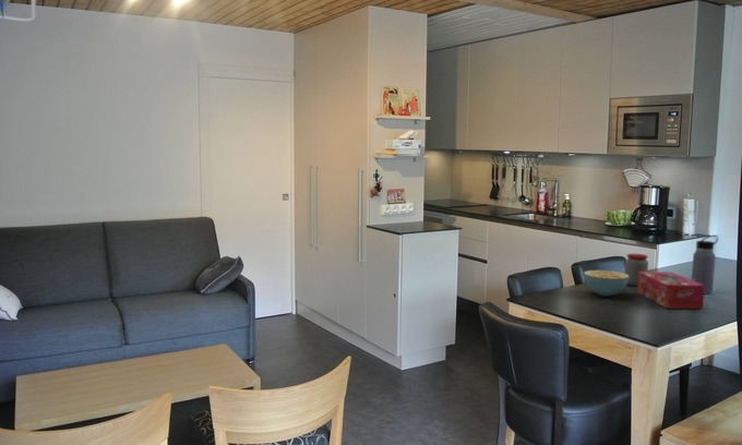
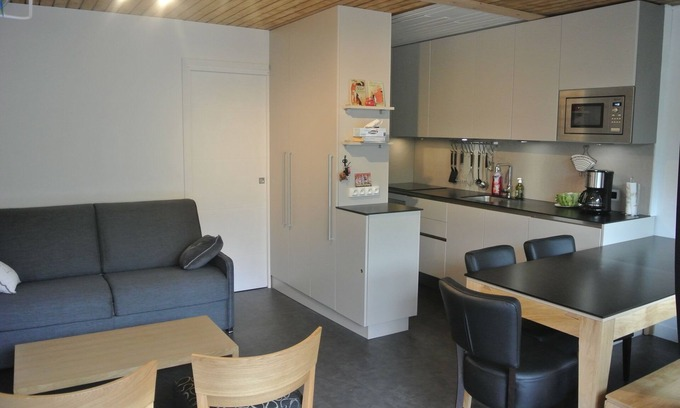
- water bottle [691,234,719,294]
- tissue box [636,270,705,310]
- jar [624,253,649,287]
- cereal bowl [583,269,629,298]
